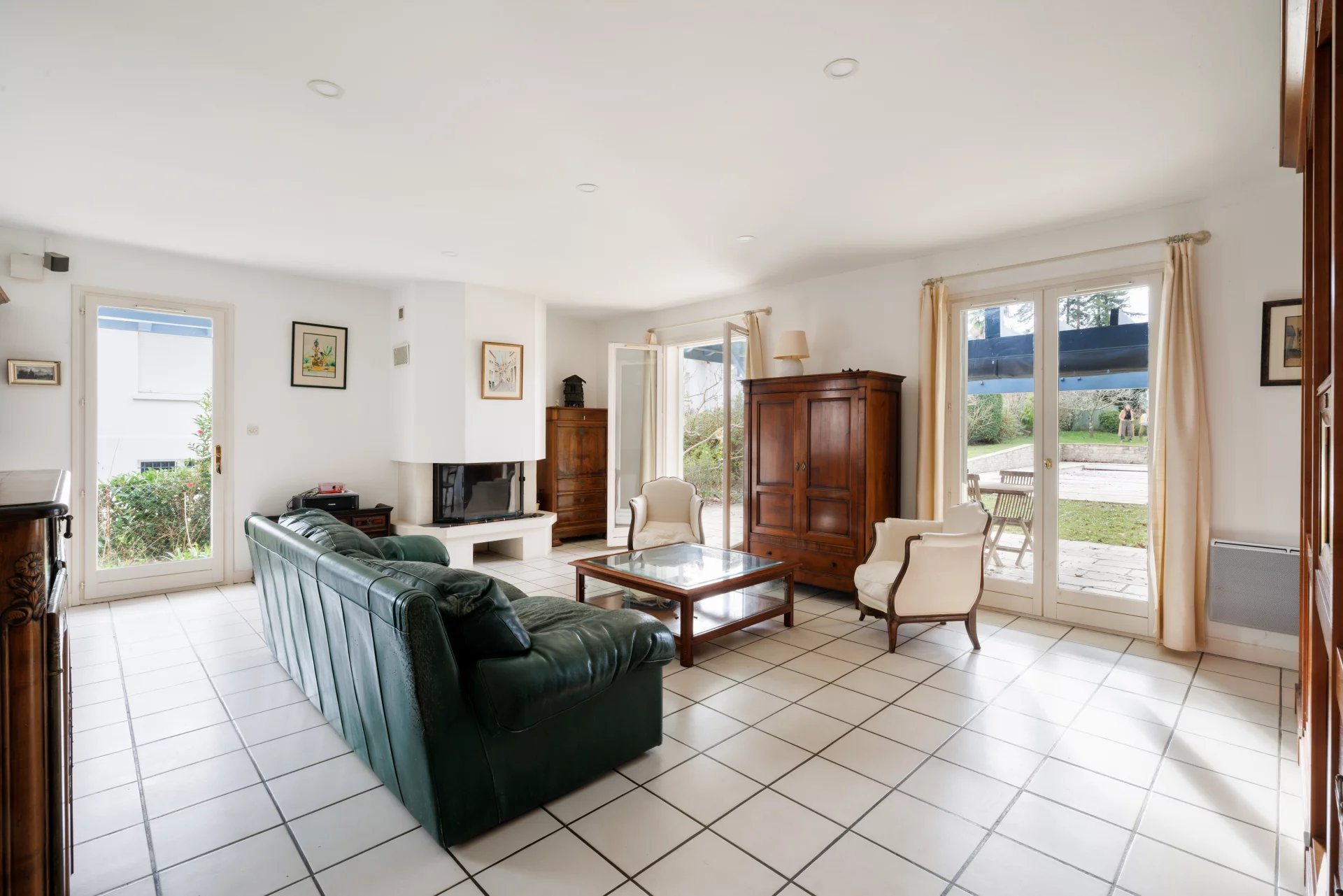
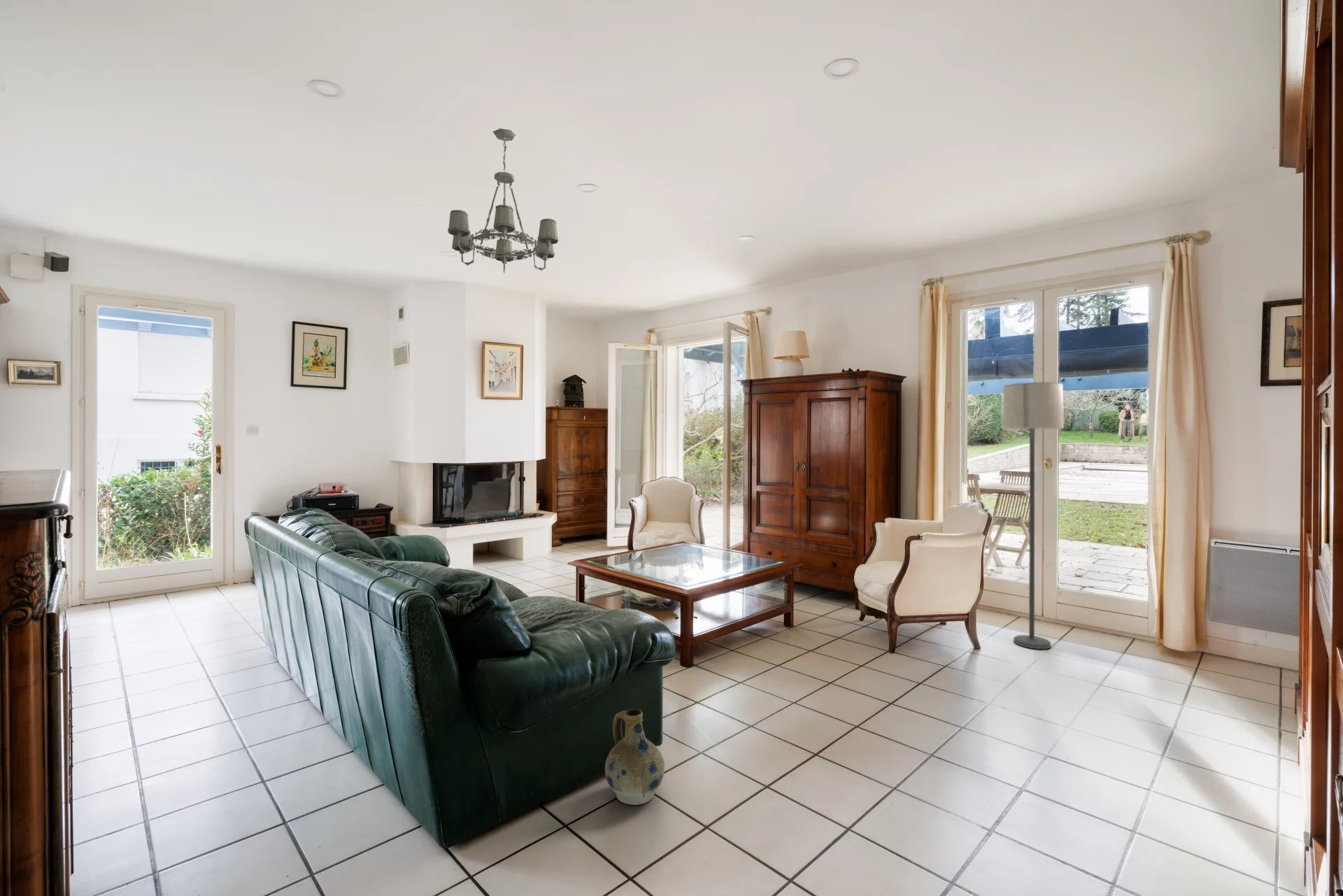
+ lamp [1002,382,1065,650]
+ chandelier [447,128,560,274]
+ ceramic jug [604,708,665,806]
